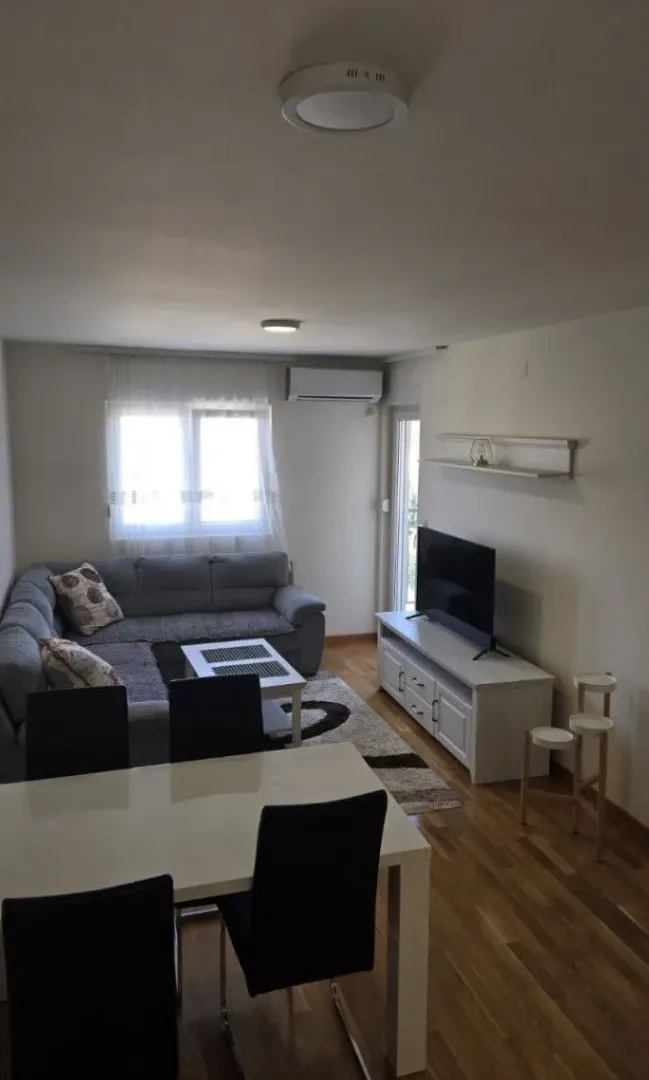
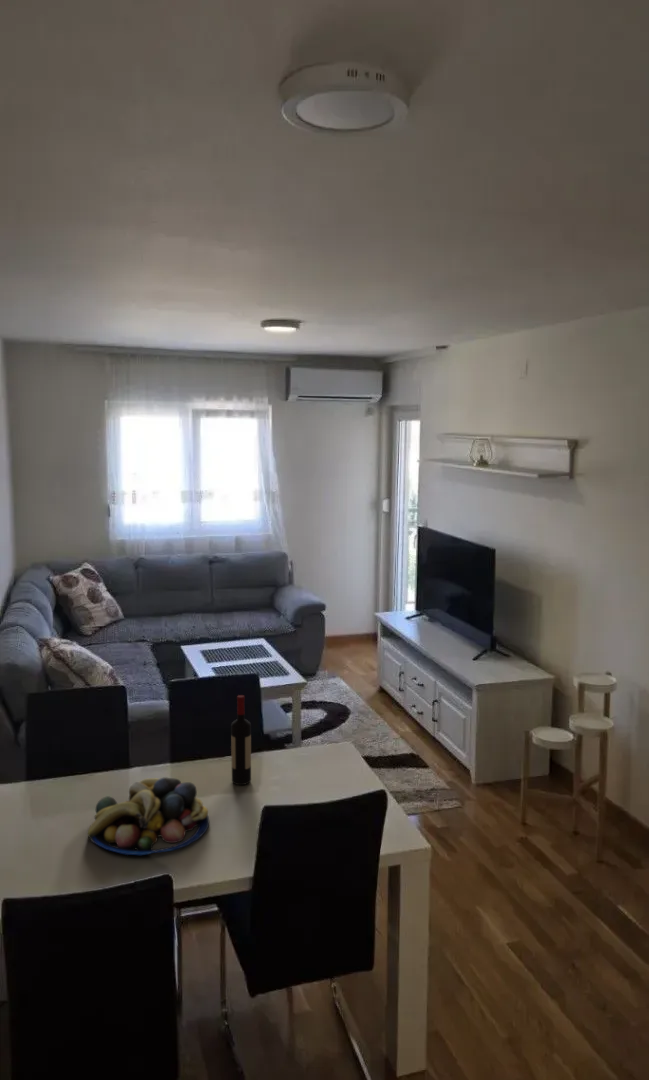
+ wine bottle [230,694,252,786]
+ fruit bowl [87,776,210,856]
